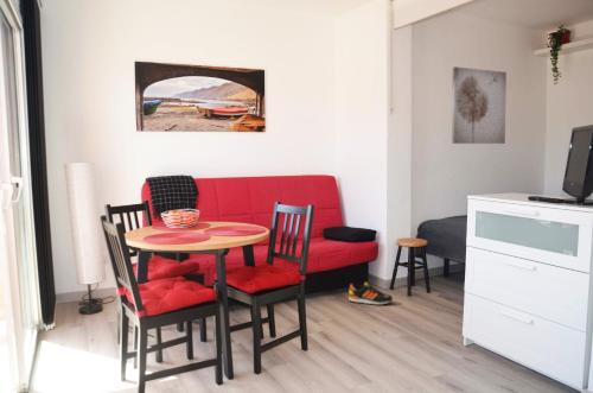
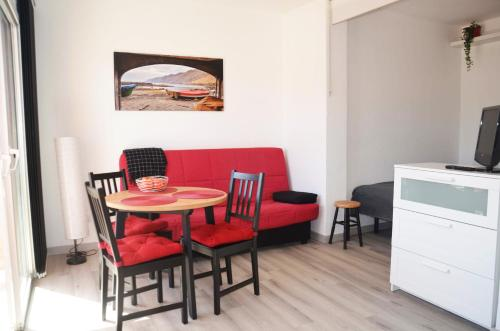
- wall art [451,65,508,145]
- shoe [347,281,394,306]
